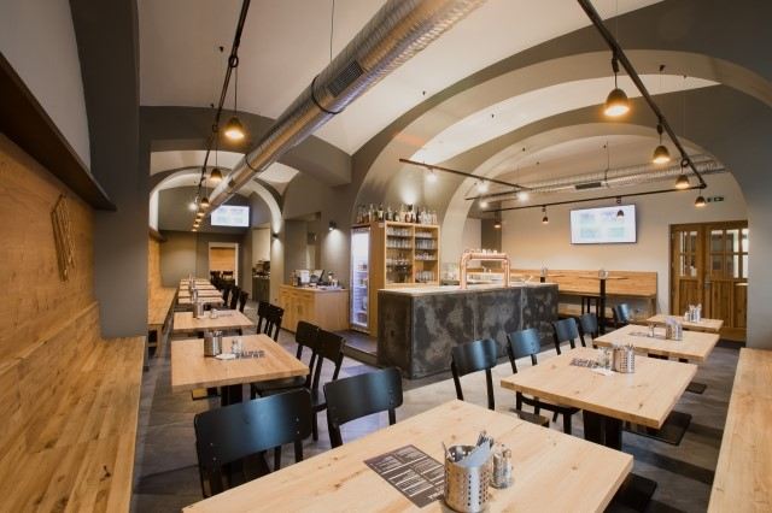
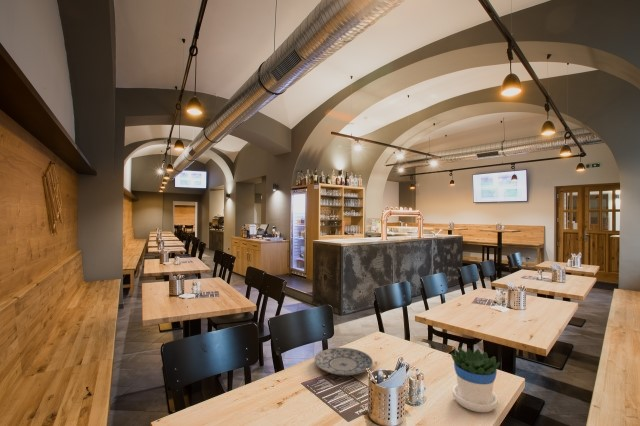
+ flowerpot [450,347,501,413]
+ plate [314,347,374,377]
